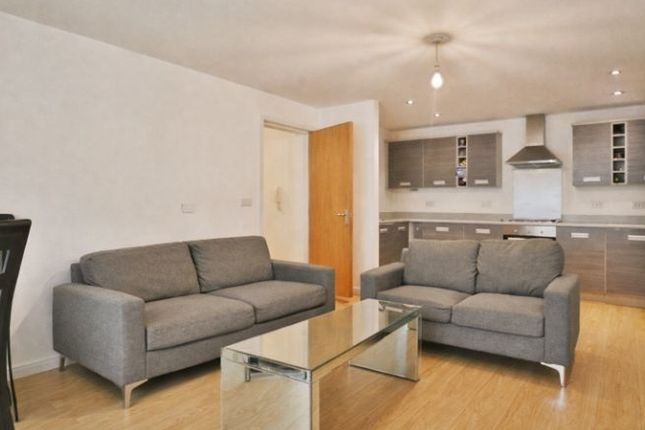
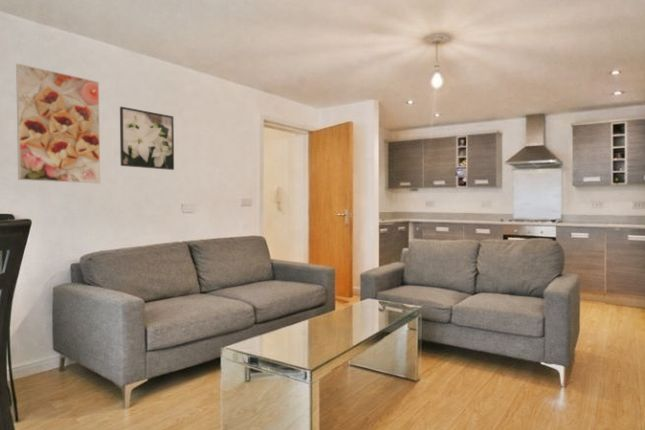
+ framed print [119,106,175,171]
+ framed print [15,63,101,184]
